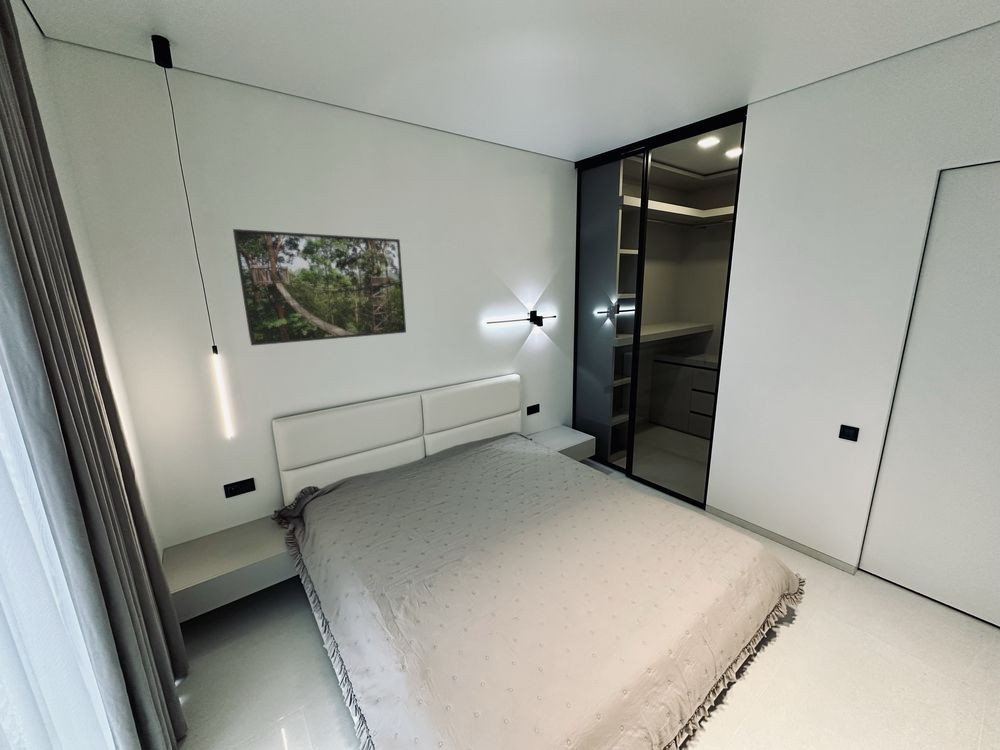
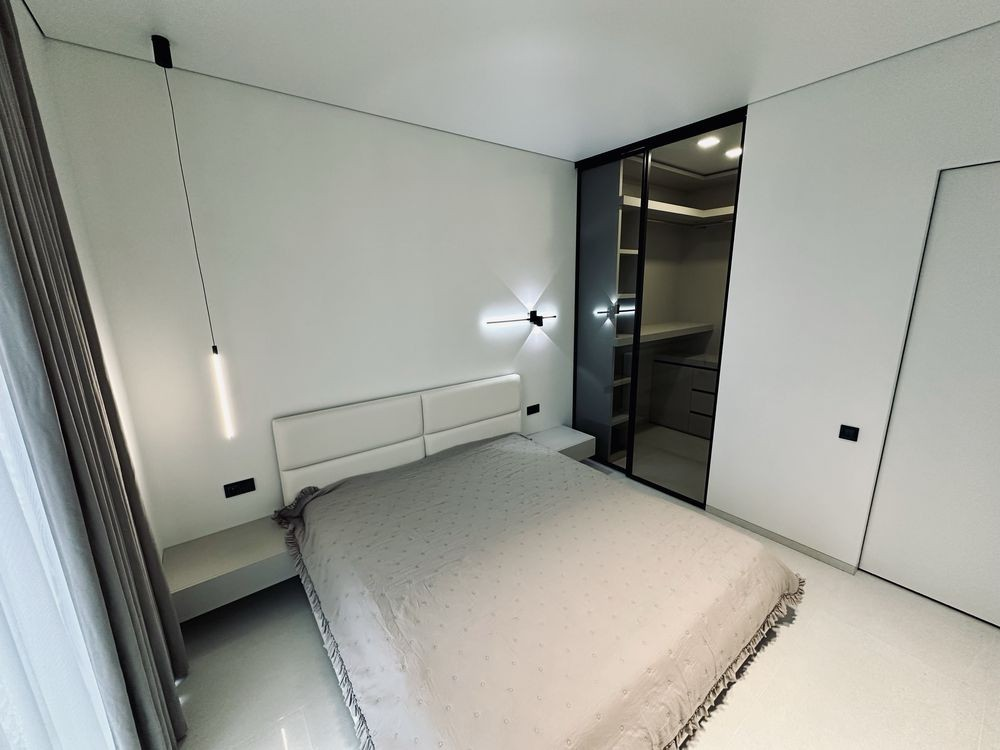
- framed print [232,228,407,347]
